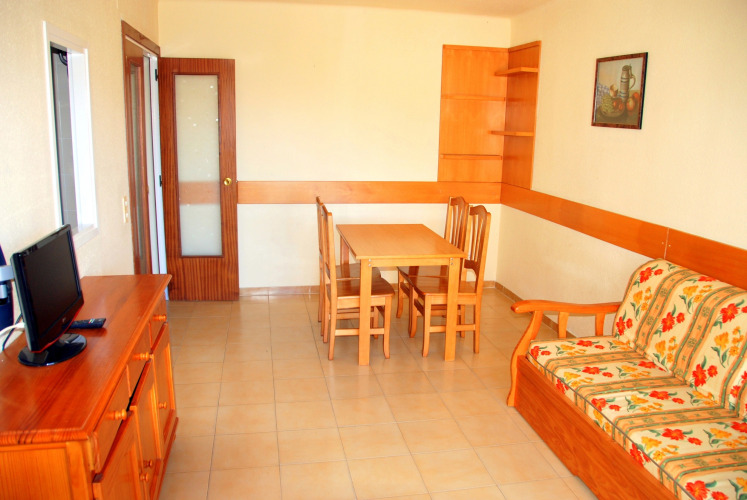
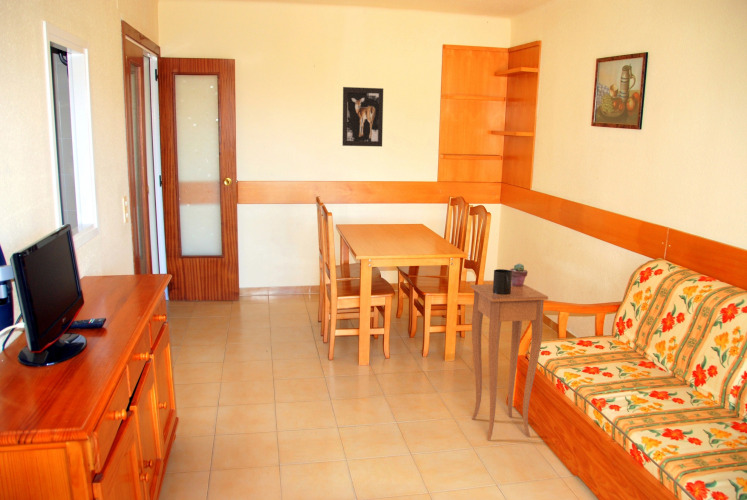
+ mug [492,268,512,295]
+ side table [470,283,549,441]
+ potted succulent [509,263,529,287]
+ wall art [341,86,384,148]
